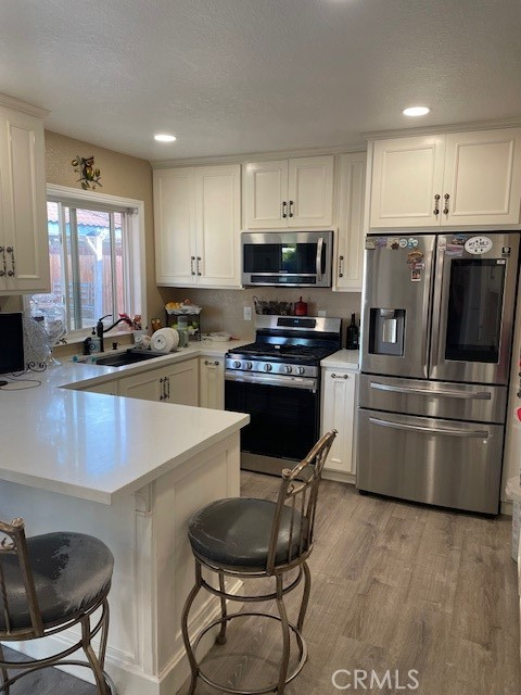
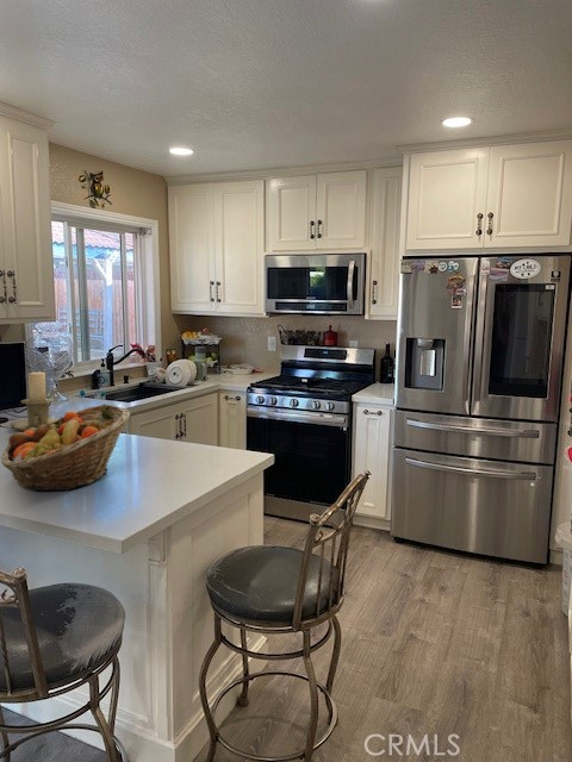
+ candle holder [8,371,58,432]
+ fruit basket [0,404,131,492]
